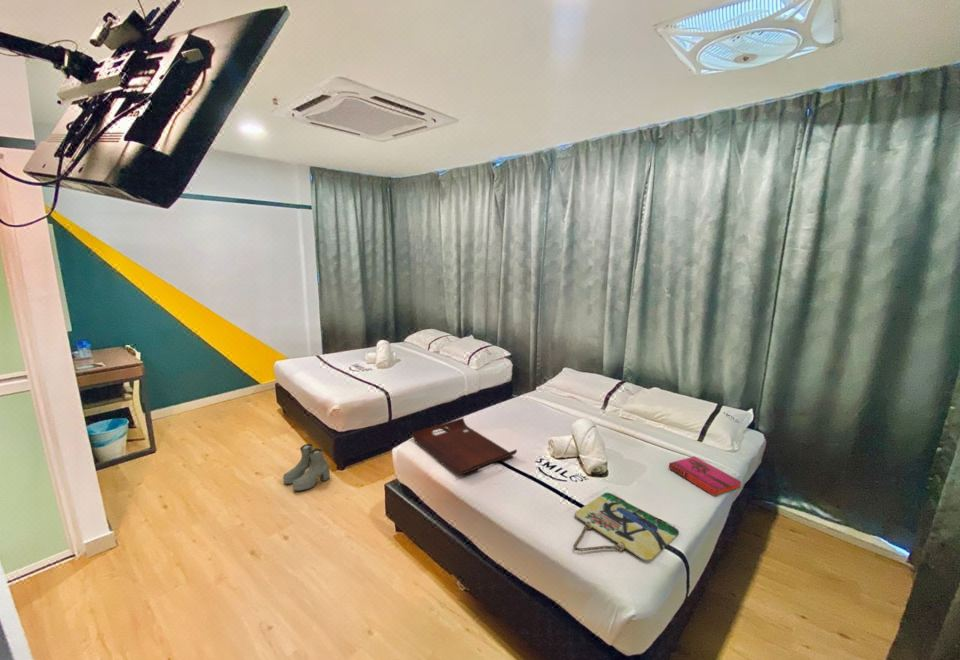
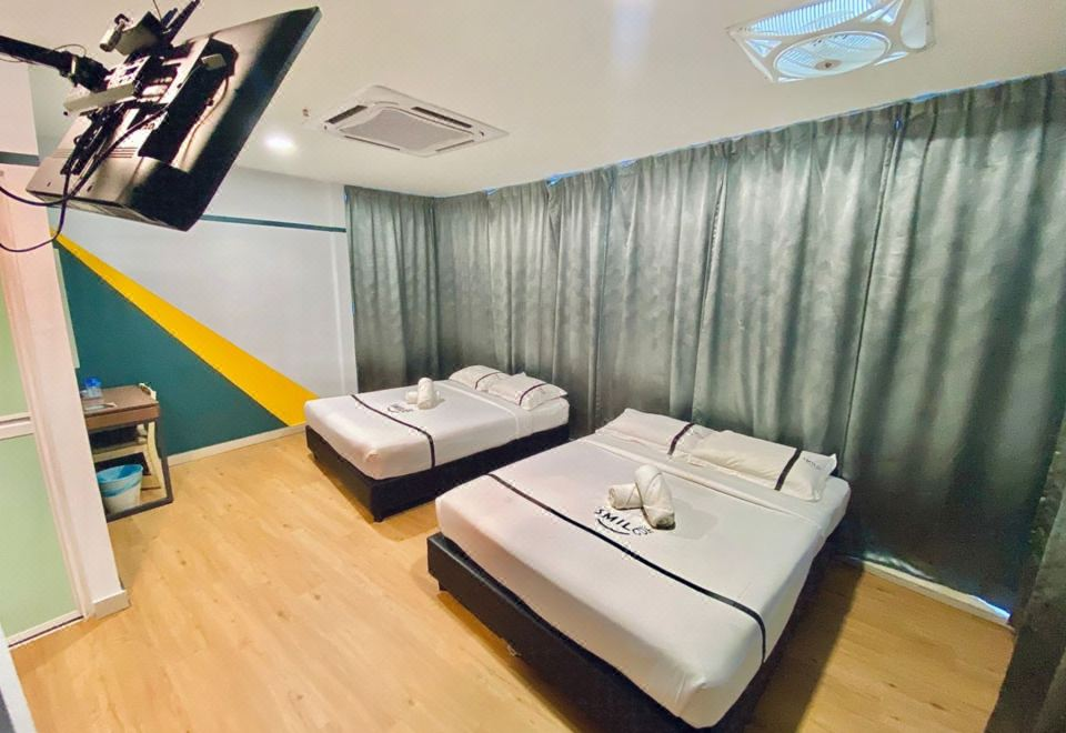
- home sign [572,492,680,562]
- boots [282,443,331,492]
- serving tray [411,417,518,477]
- hardback book [668,455,742,498]
